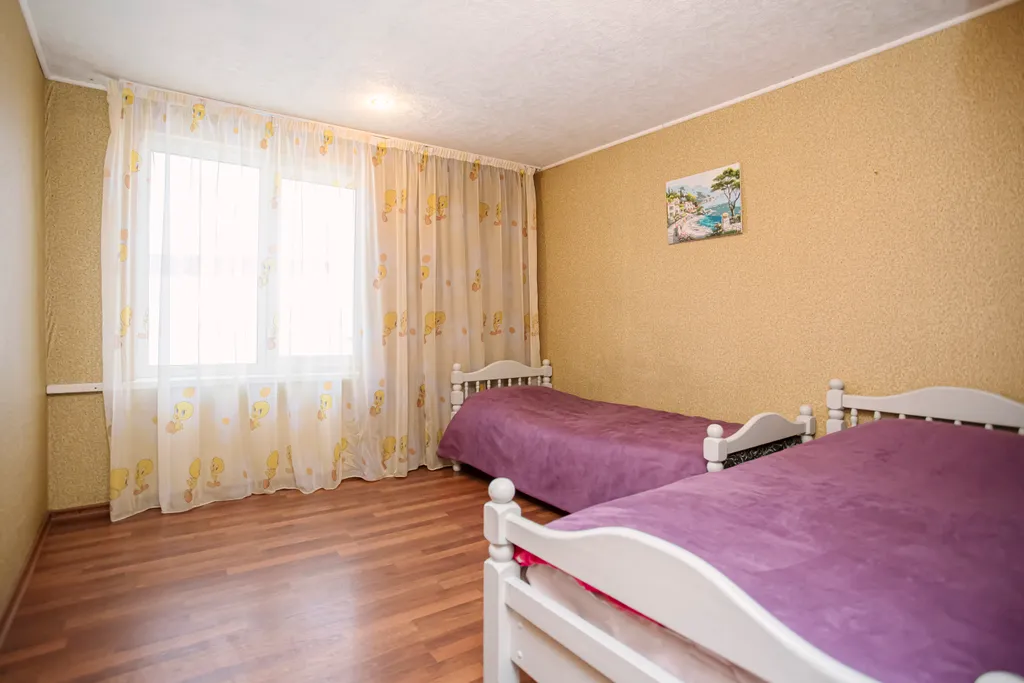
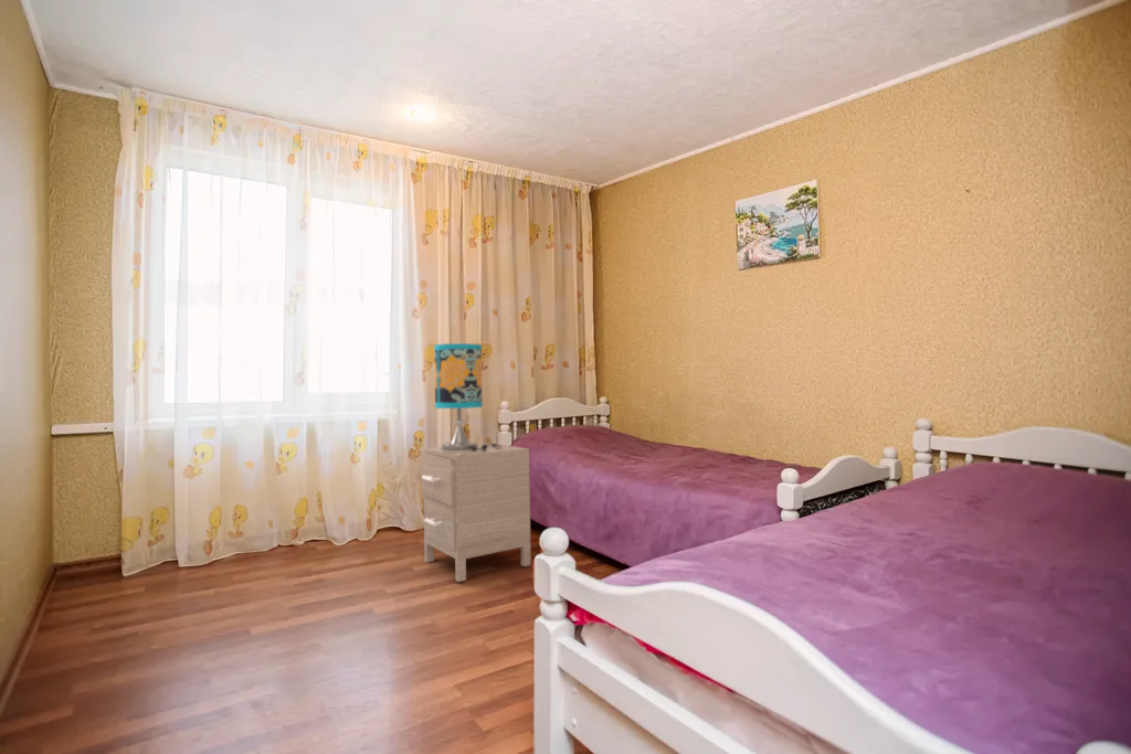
+ table lamp [433,342,501,450]
+ nightstand [420,442,532,583]
